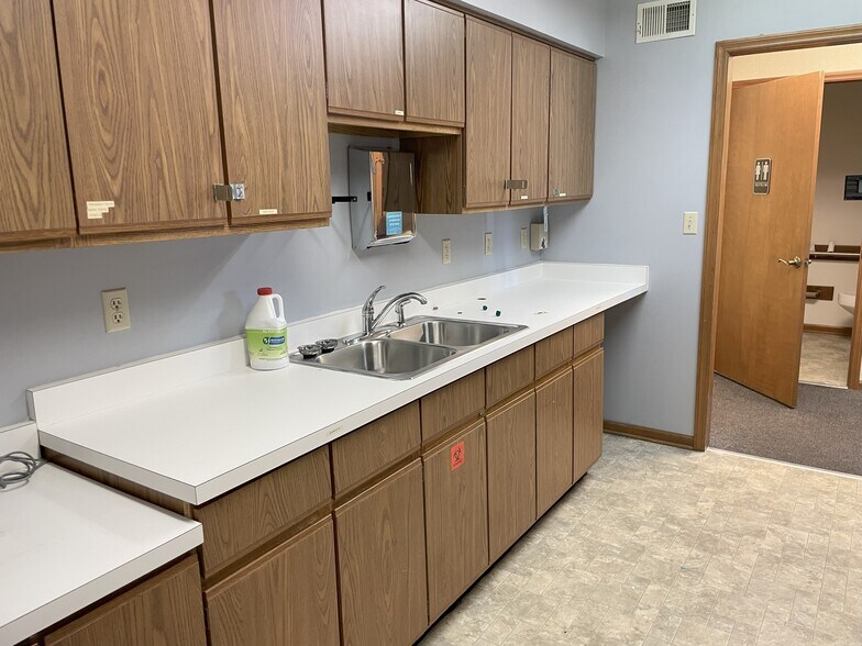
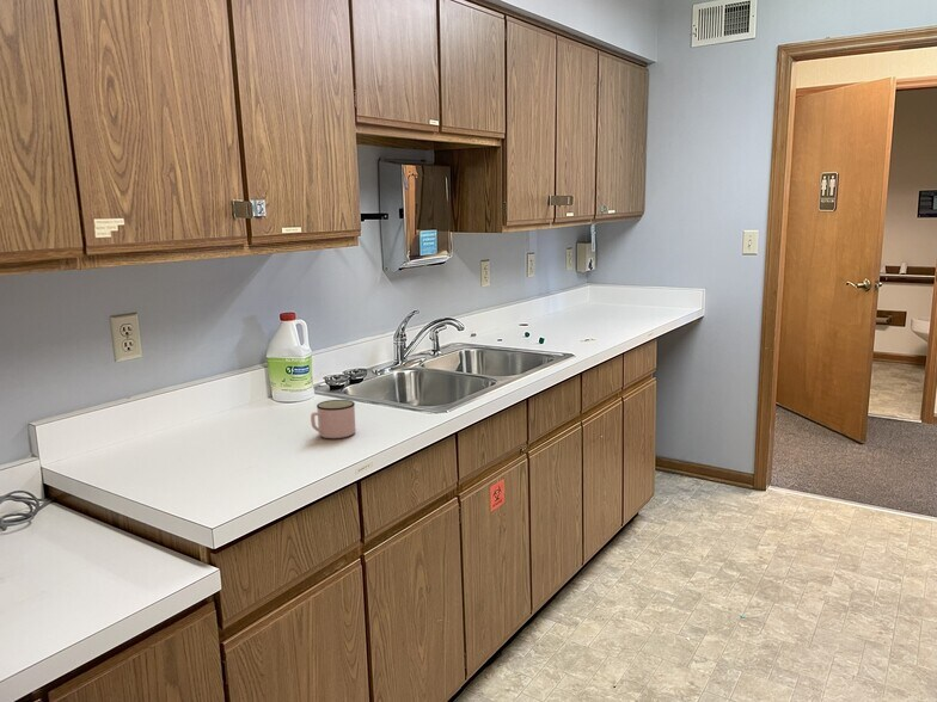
+ mug [310,399,356,439]
